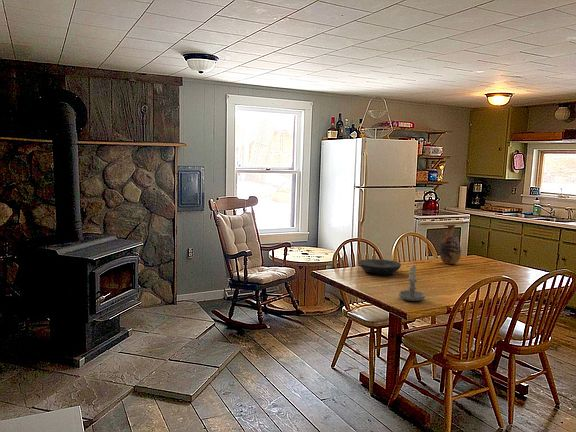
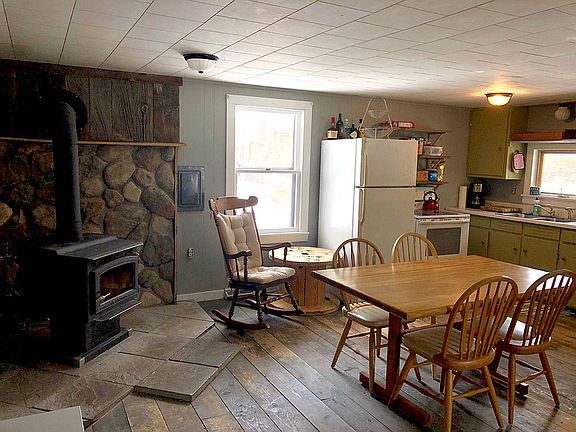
- vase [439,223,462,265]
- plate [358,258,402,275]
- candle [398,264,426,302]
